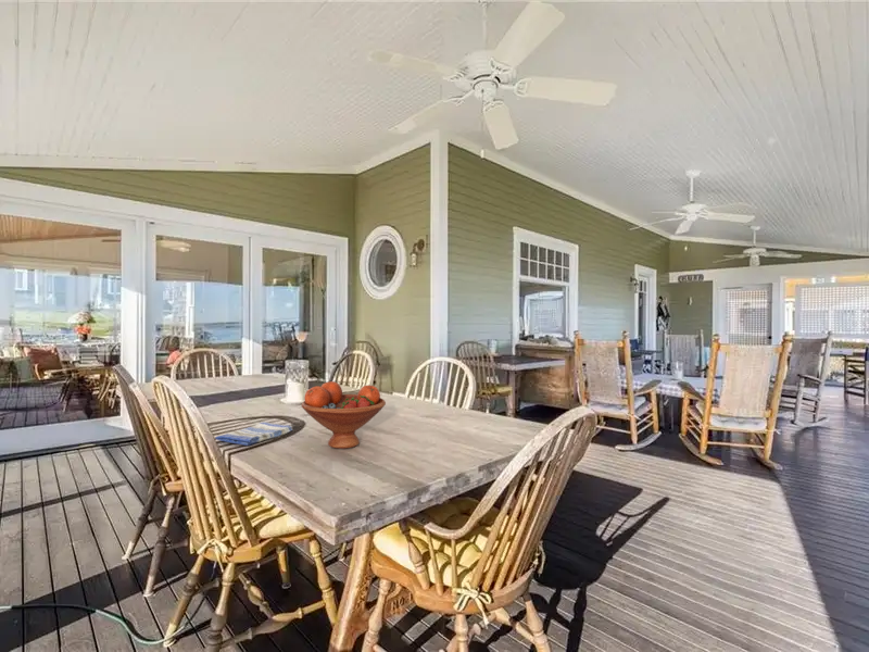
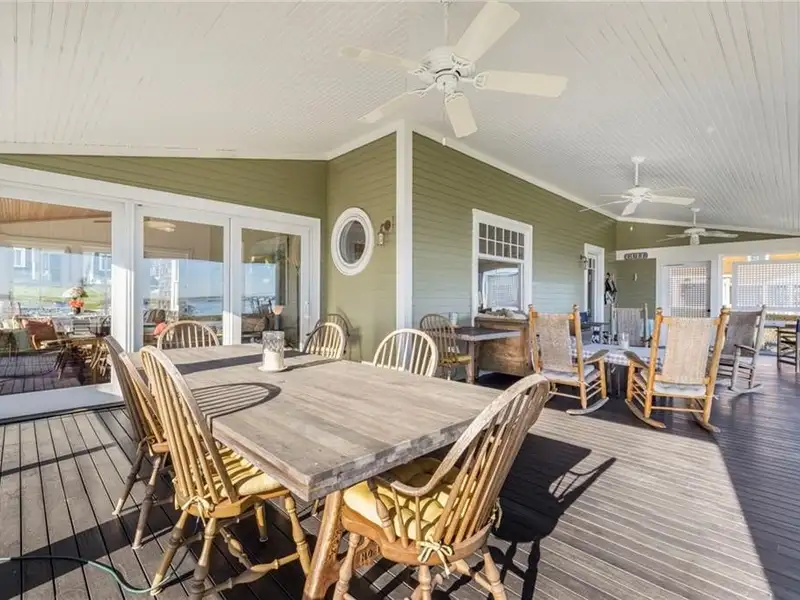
- dish towel [214,422,293,447]
- fruit bowl [300,380,387,450]
